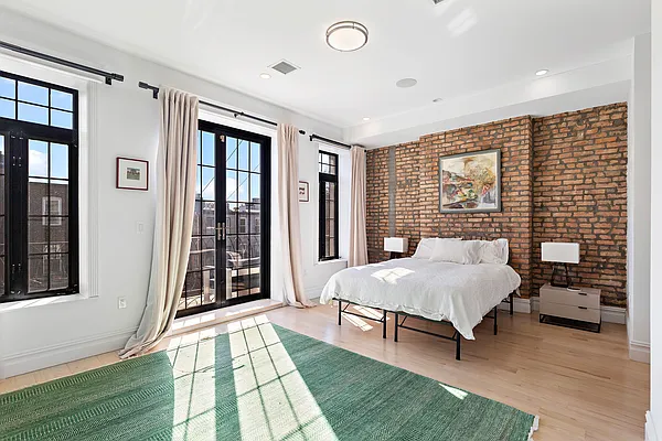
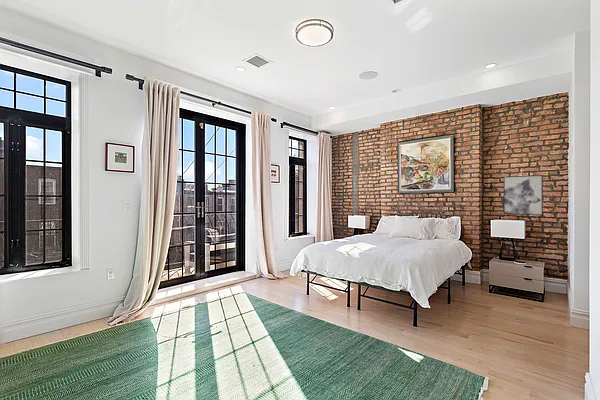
+ wall art [503,174,544,216]
